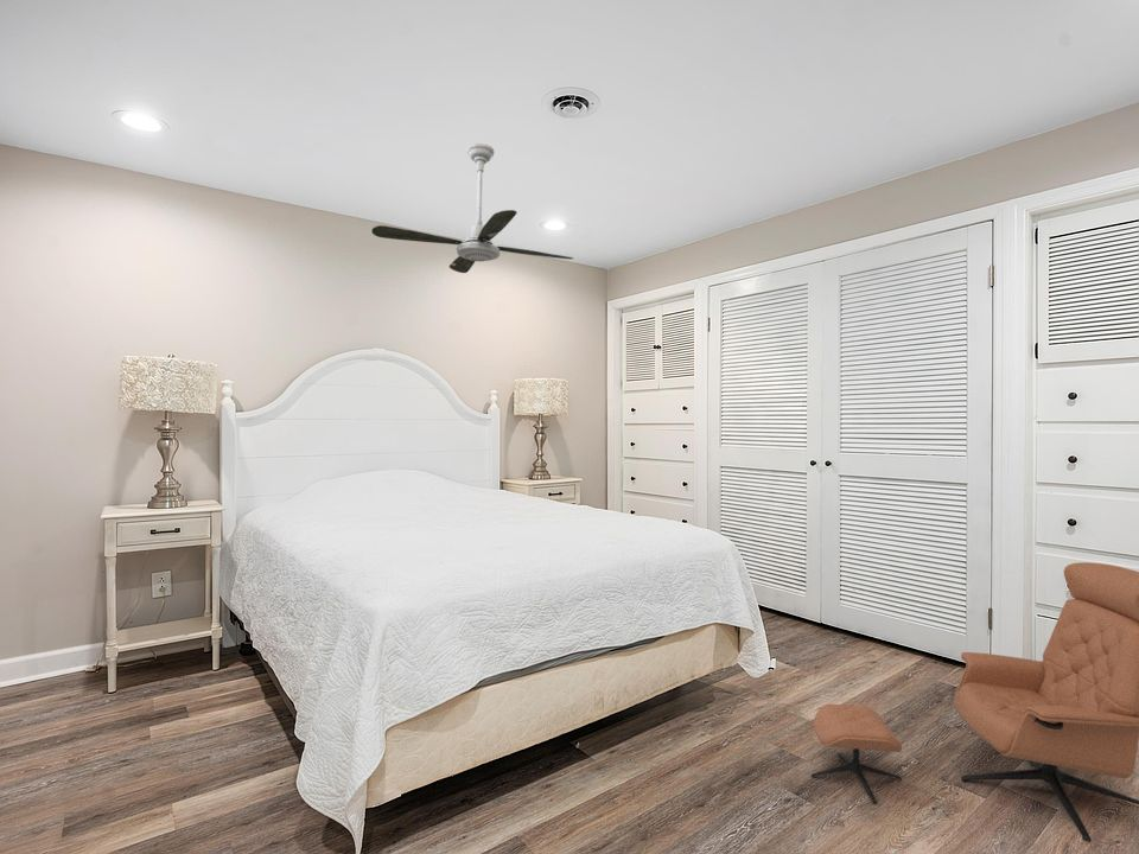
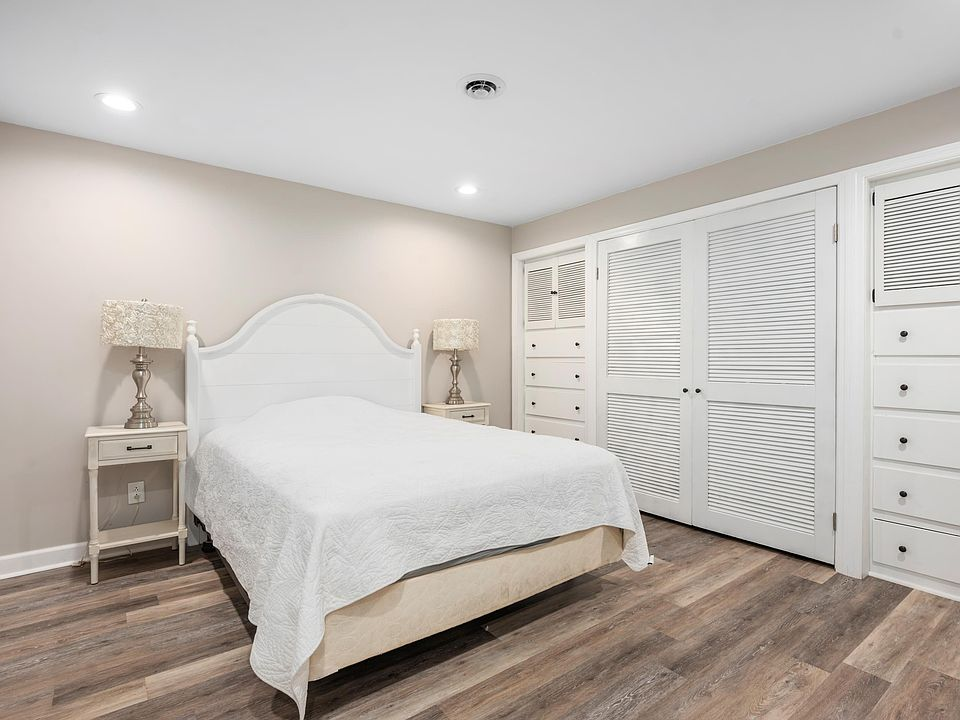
- ceiling fan [370,142,574,274]
- armchair [810,561,1139,843]
